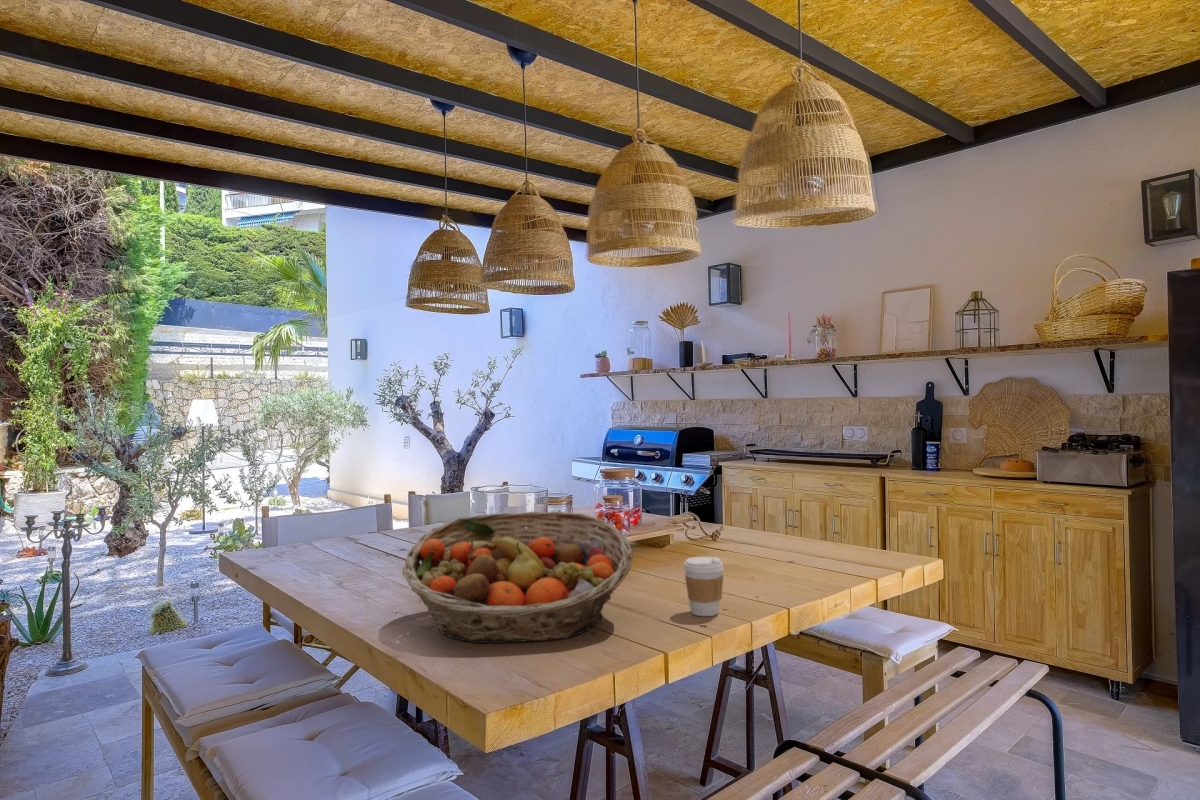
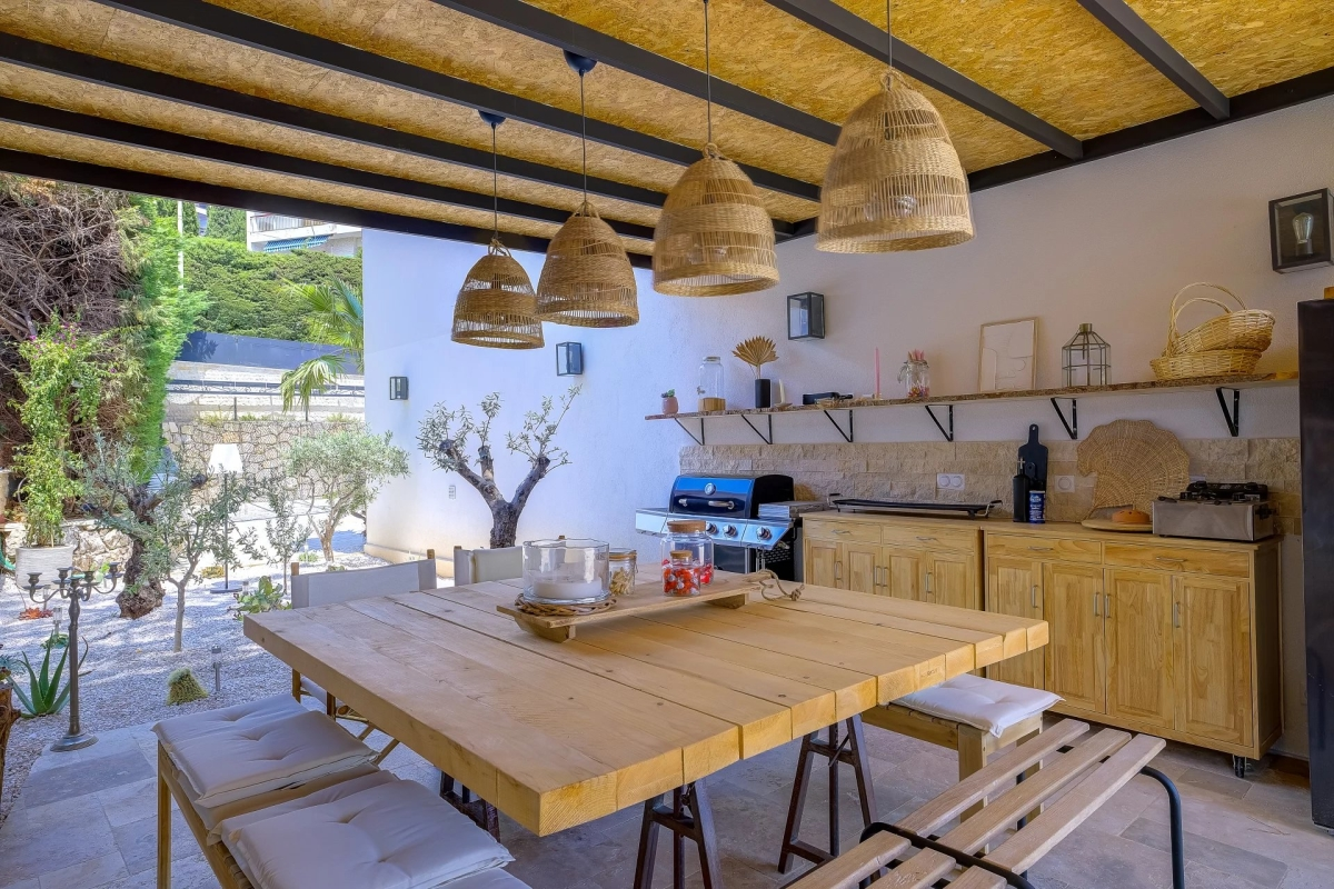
- fruit basket [401,510,634,644]
- coffee cup [683,556,724,617]
